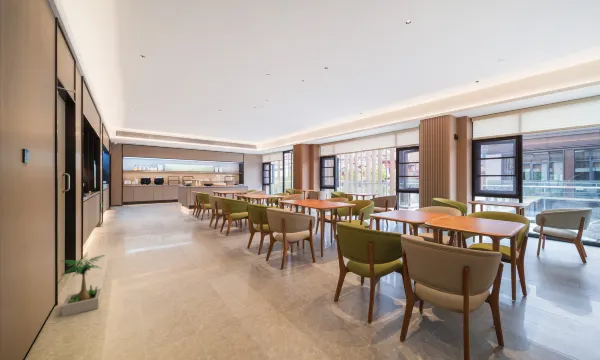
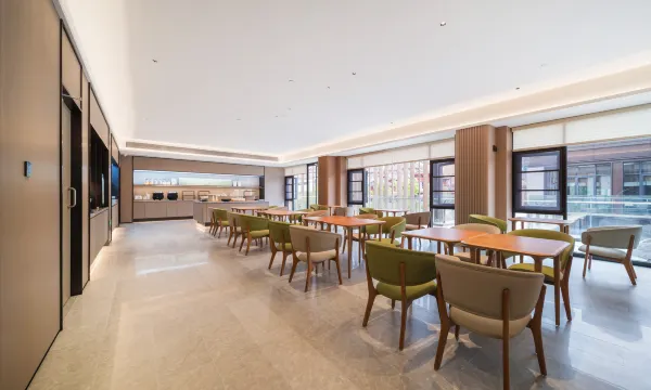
- potted plant [59,252,105,318]
